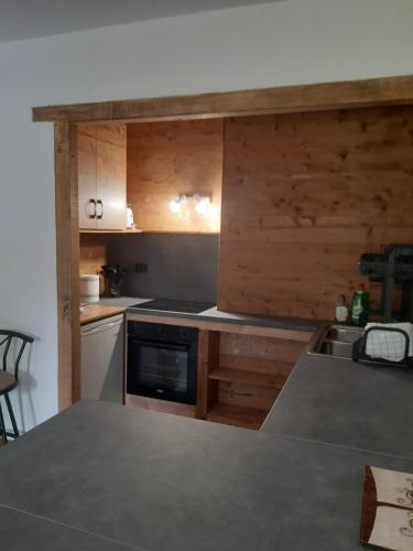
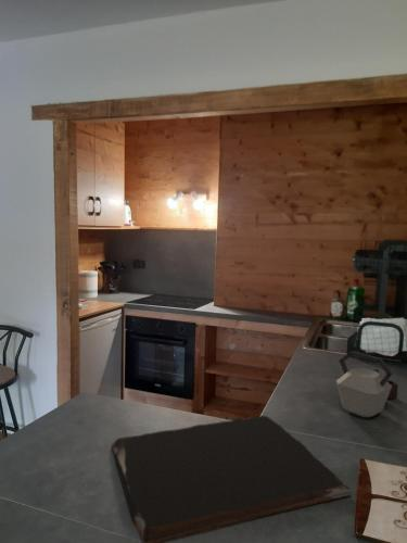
+ cutting board [111,415,353,543]
+ kettle [335,350,399,419]
